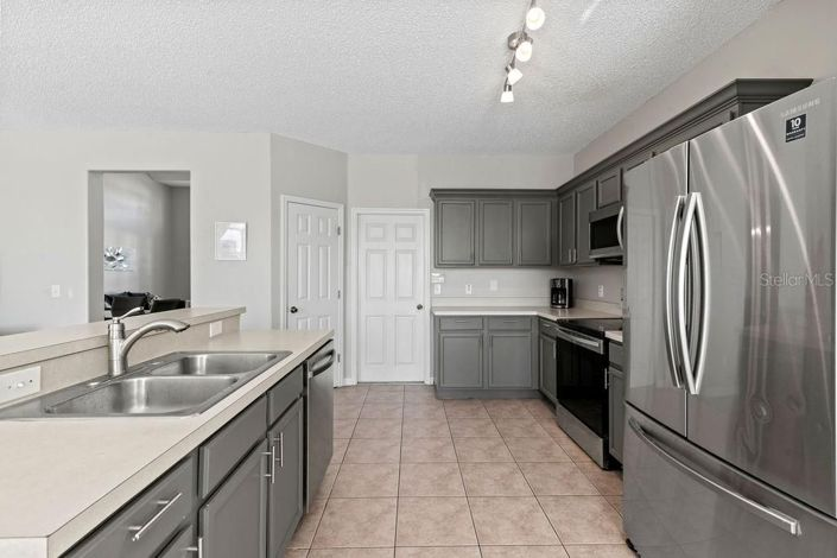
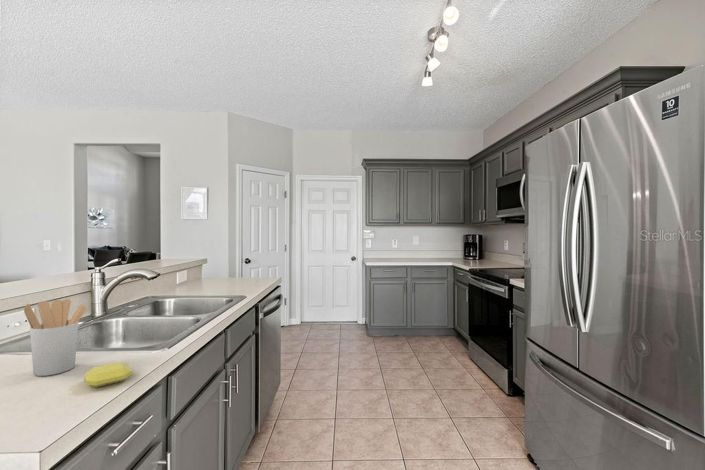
+ soap bar [83,361,133,388]
+ utensil holder [23,298,88,377]
